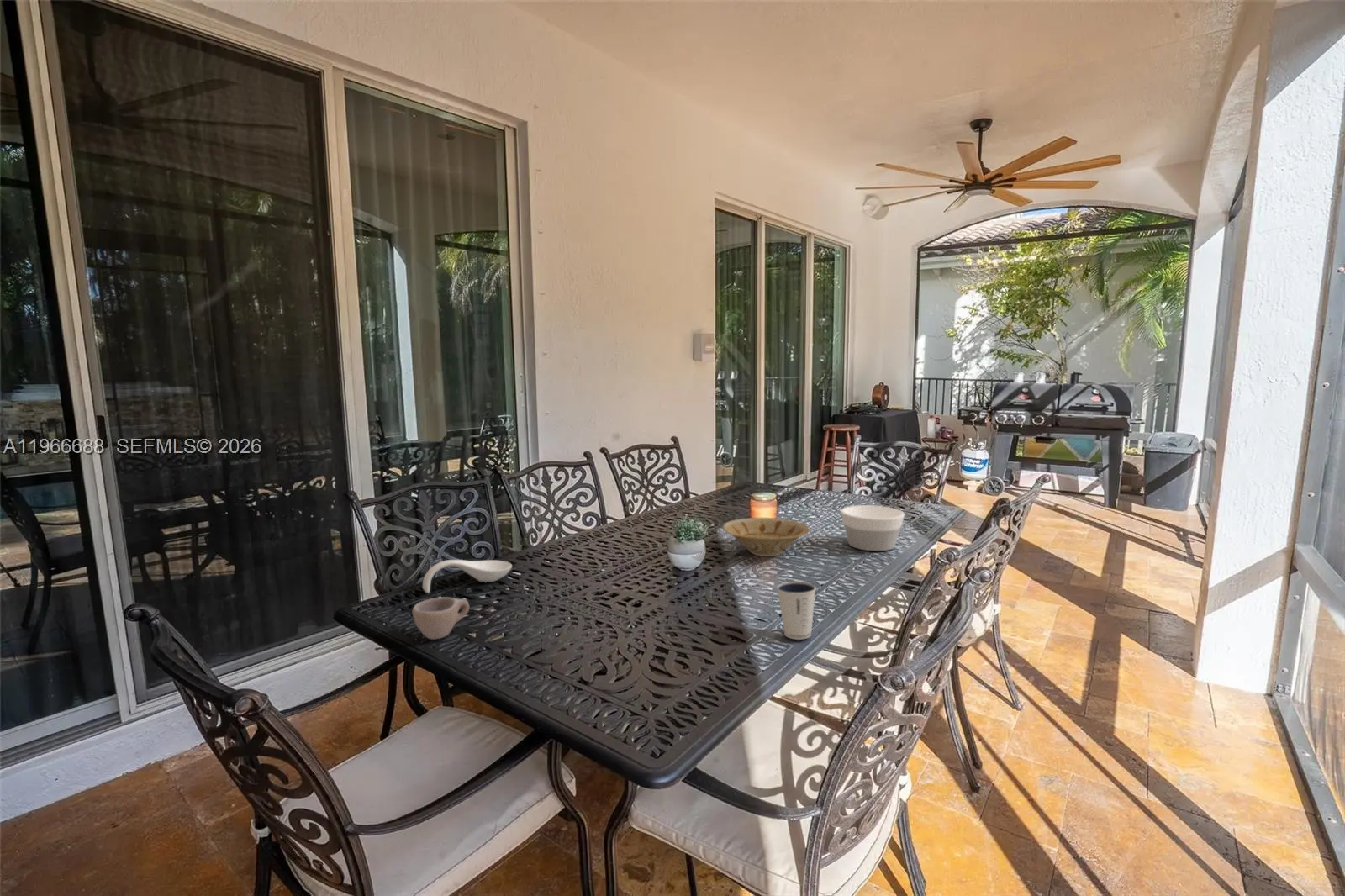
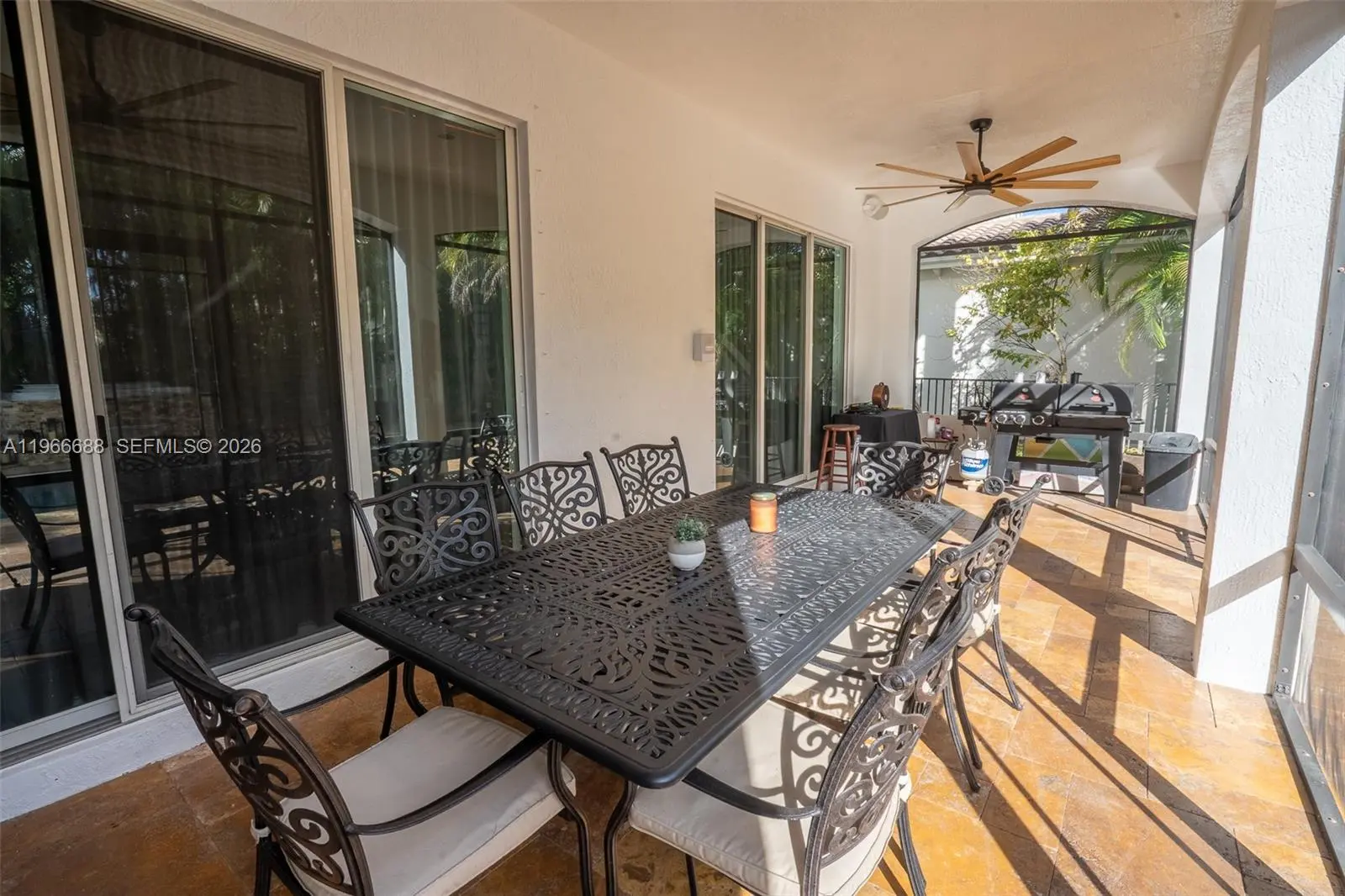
- dixie cup [776,581,817,640]
- bowl [722,517,810,557]
- spoon rest [422,559,513,593]
- cup [412,596,470,640]
- bowl [840,504,905,551]
